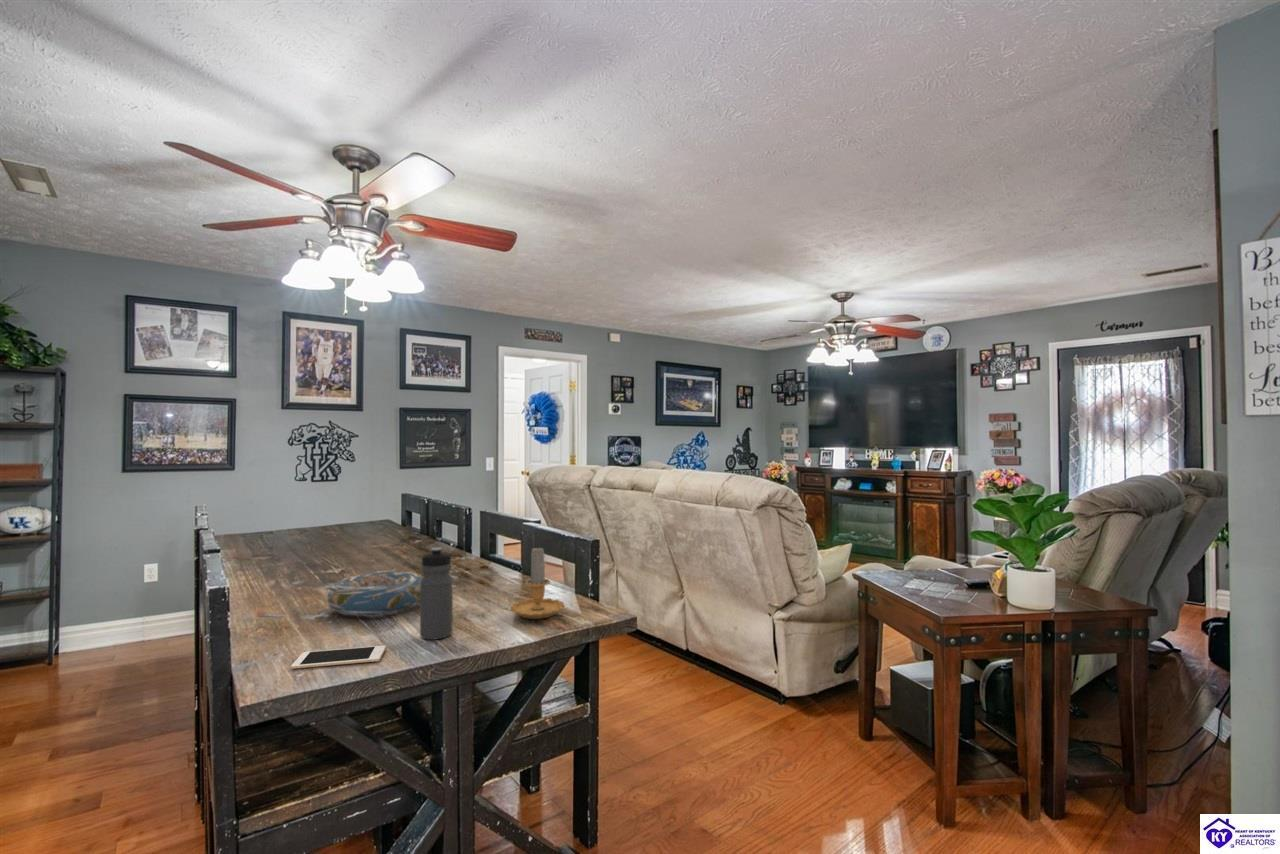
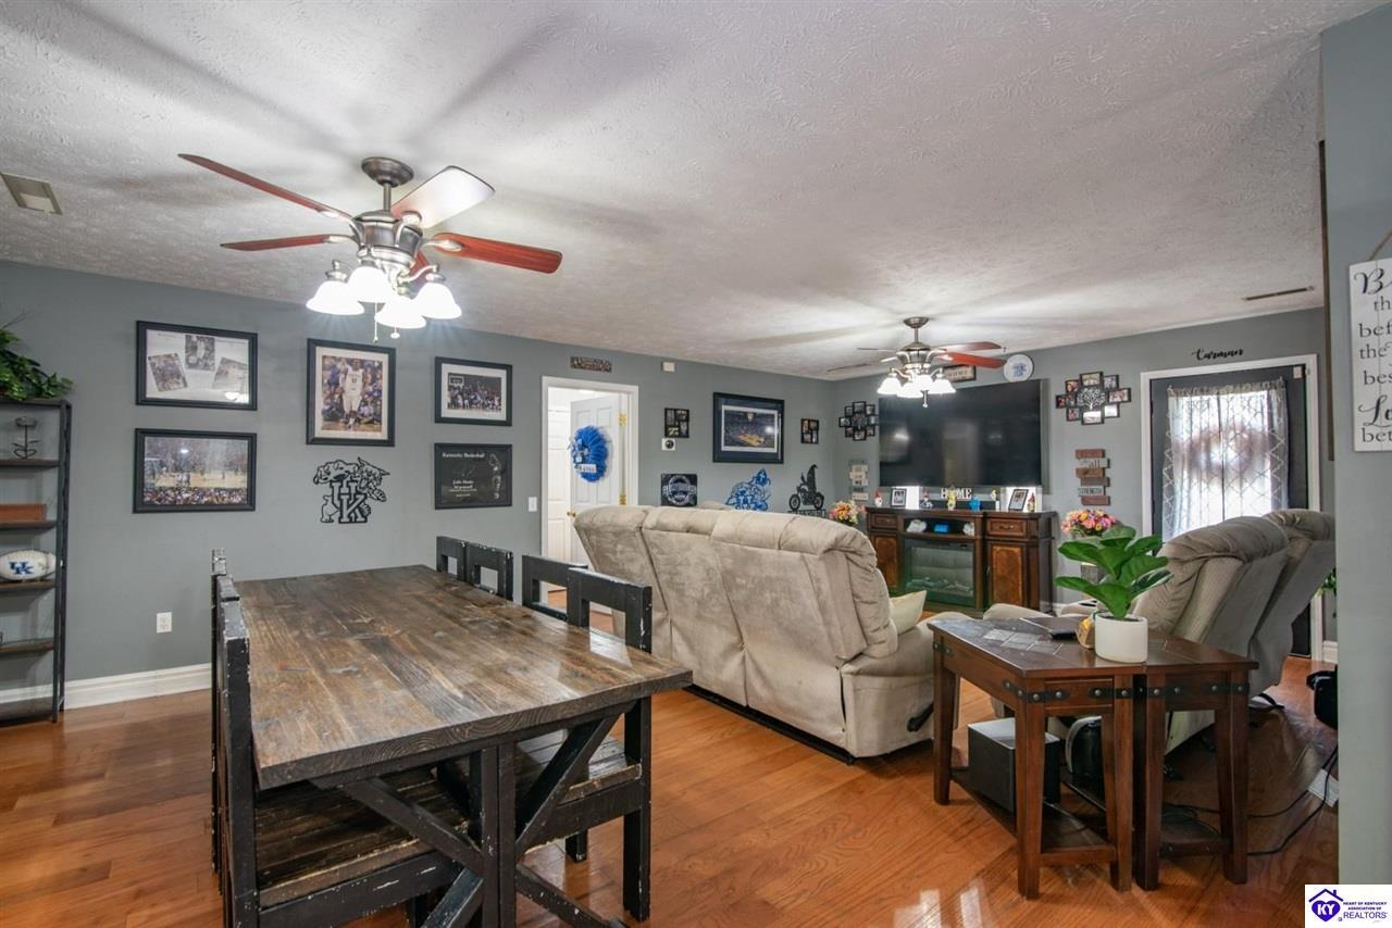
- decorative bowl [326,570,423,618]
- candle [497,544,566,620]
- cell phone [290,645,387,670]
- water bottle [419,546,454,641]
